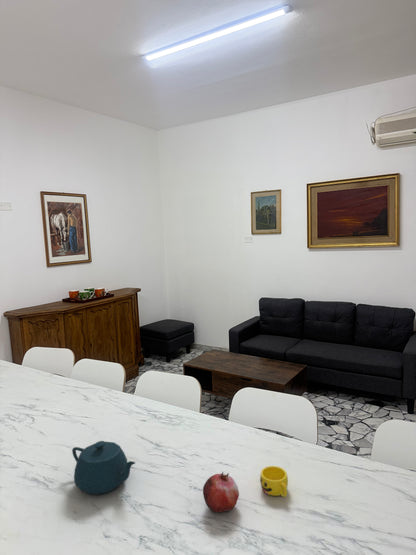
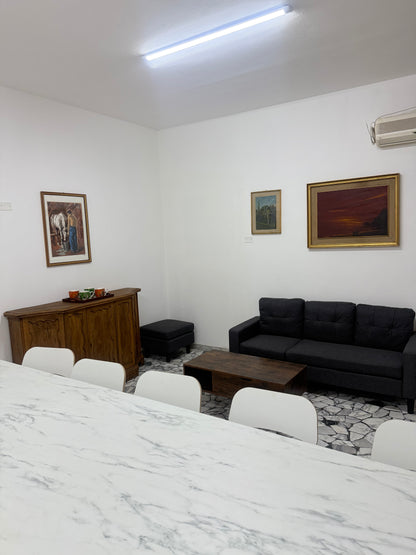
- fruit [202,471,240,514]
- teapot [71,440,136,496]
- cup [259,465,289,498]
